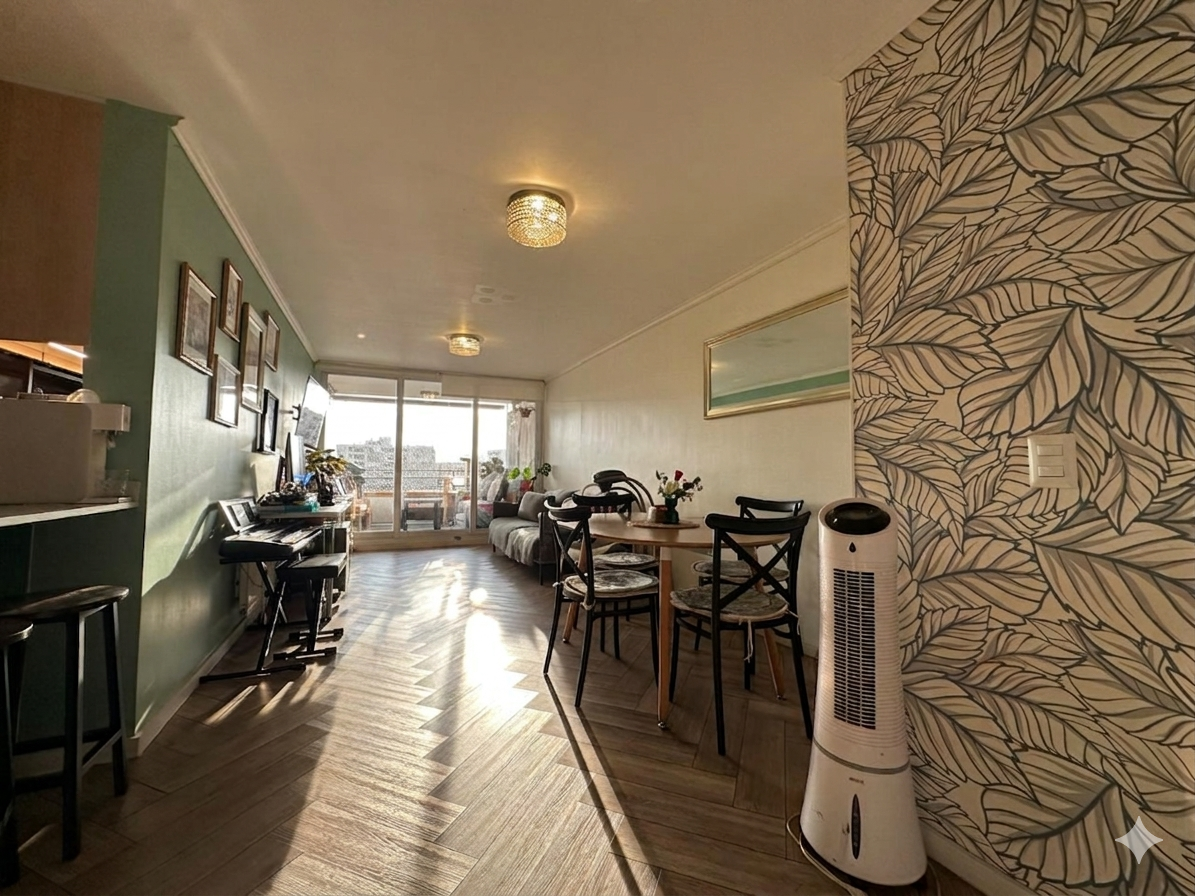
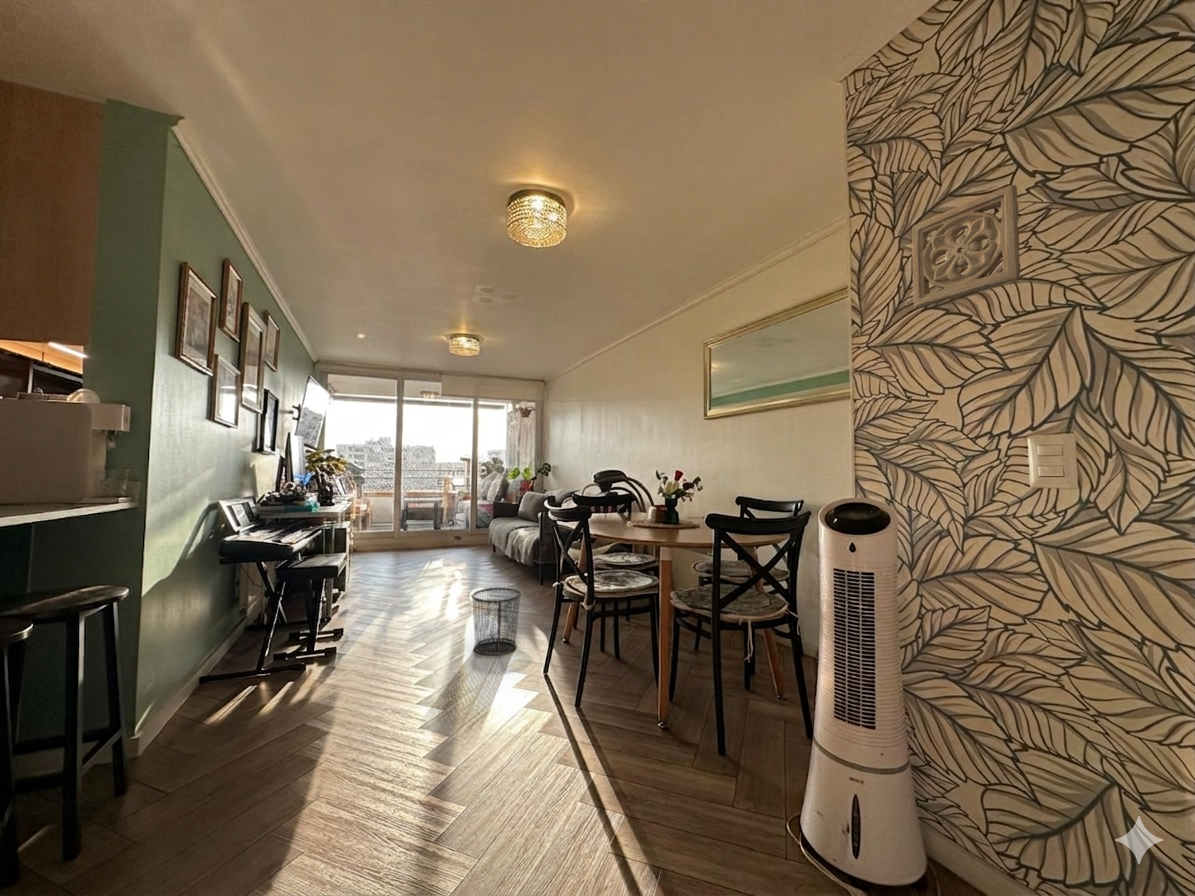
+ waste bin [470,587,523,656]
+ wall ornament [911,183,1022,309]
